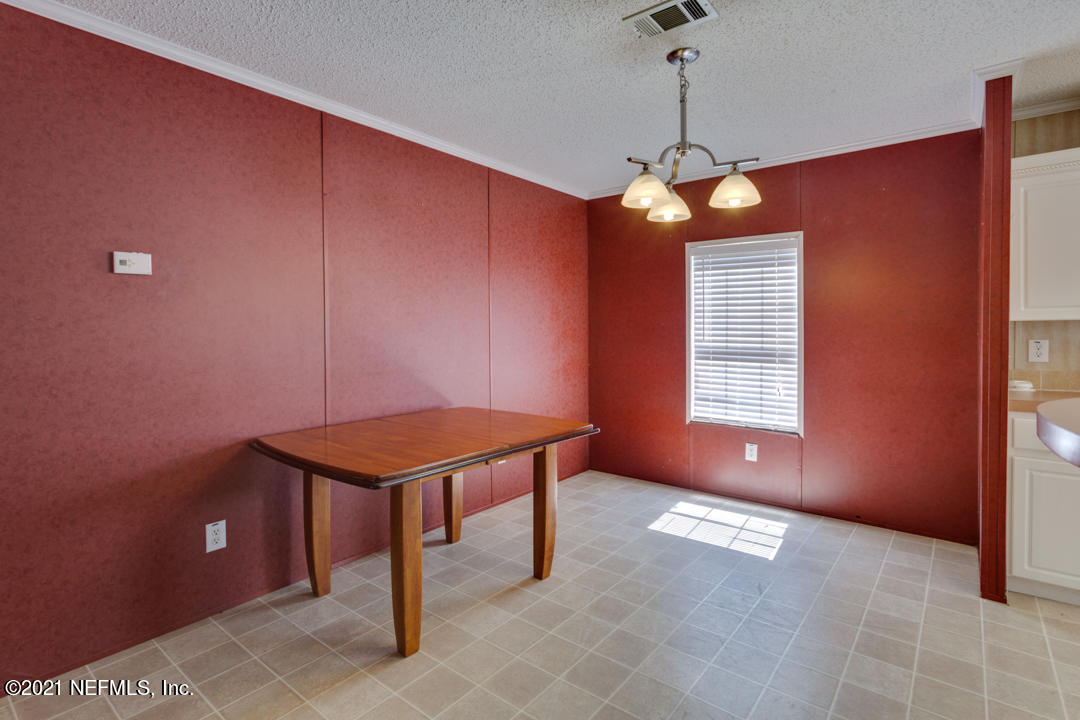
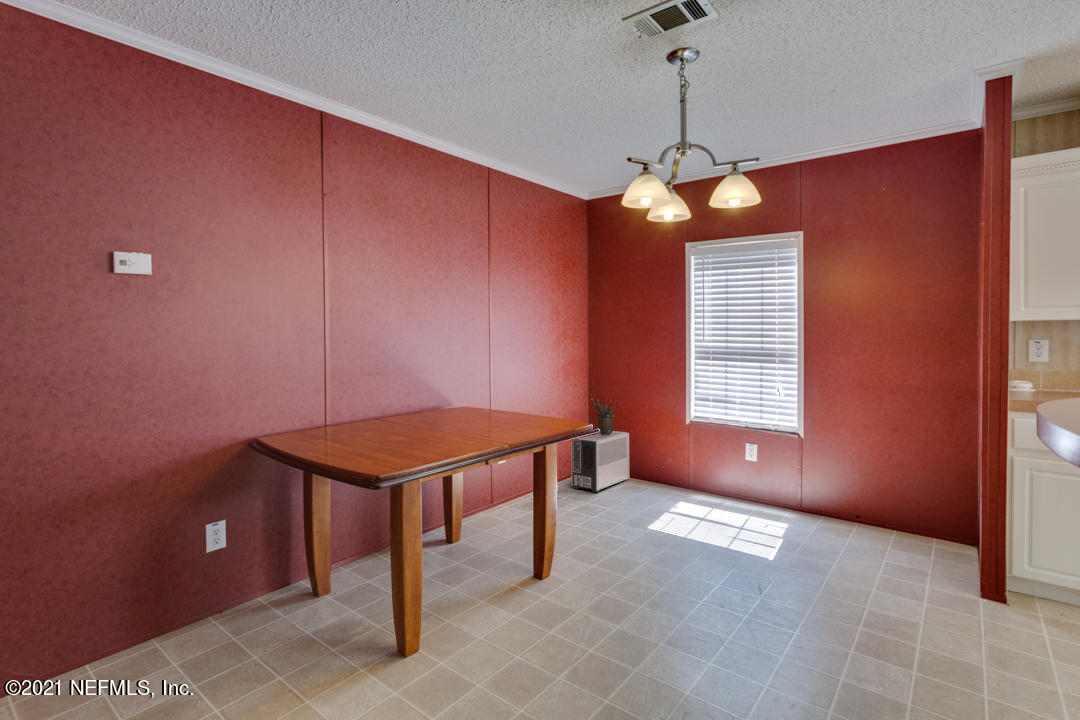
+ potted plant [589,393,620,434]
+ air purifier [570,430,630,494]
